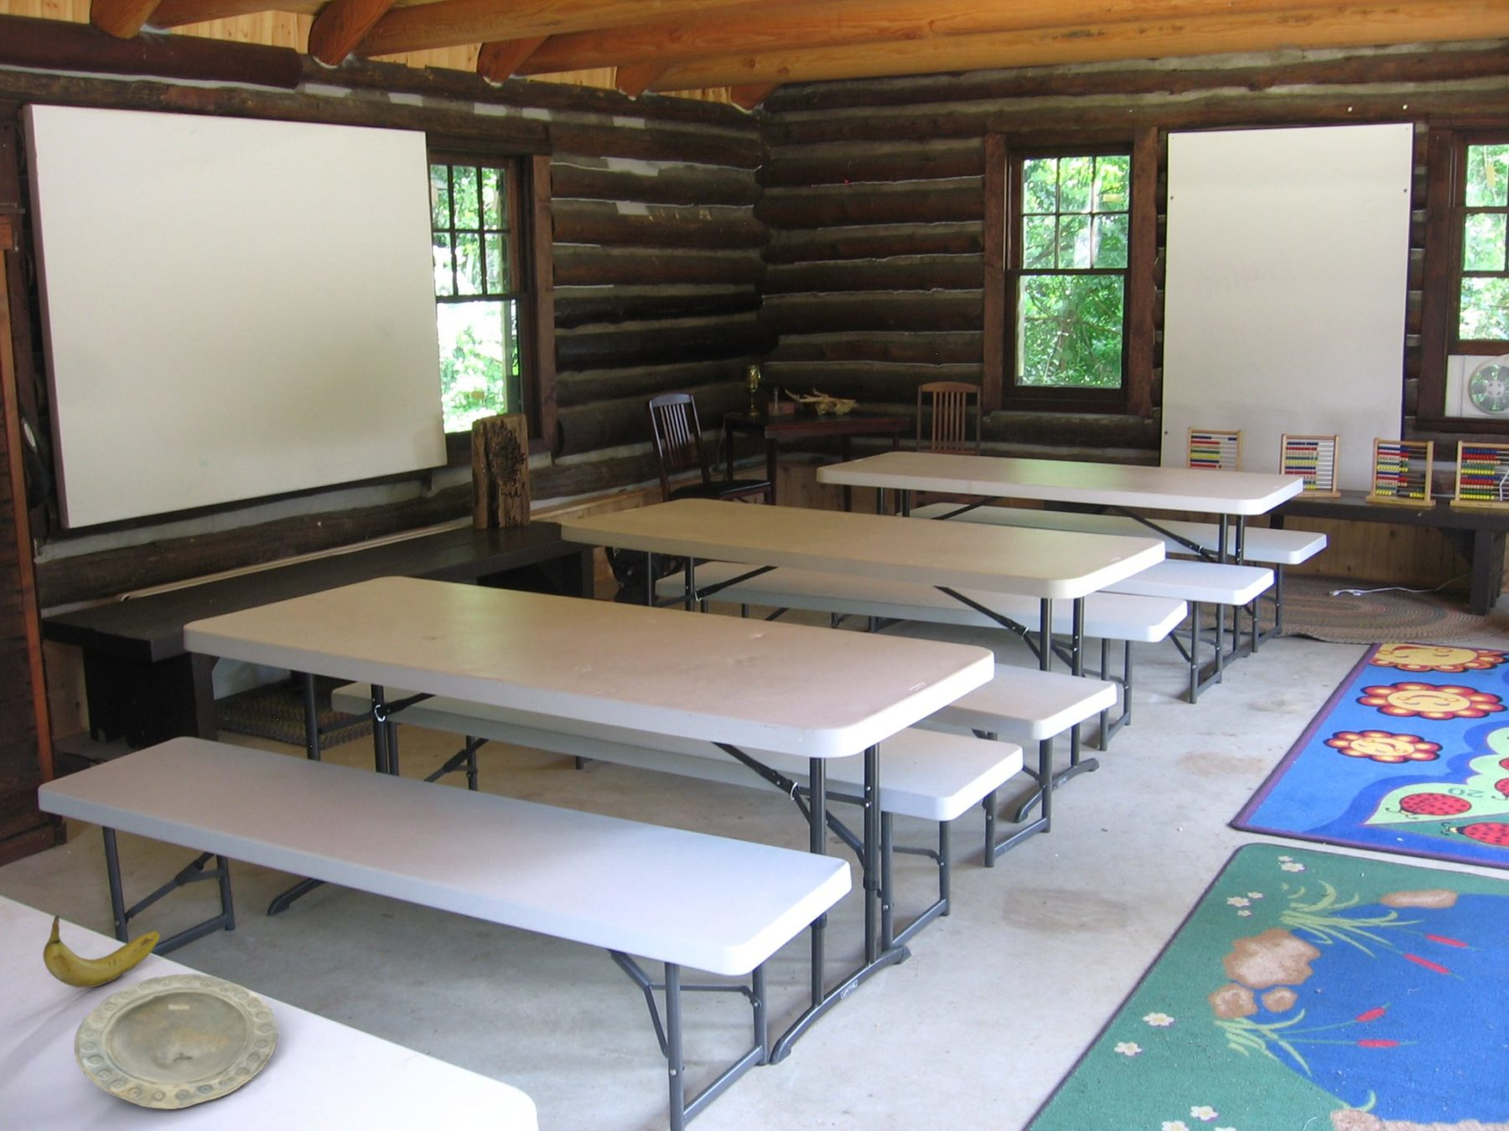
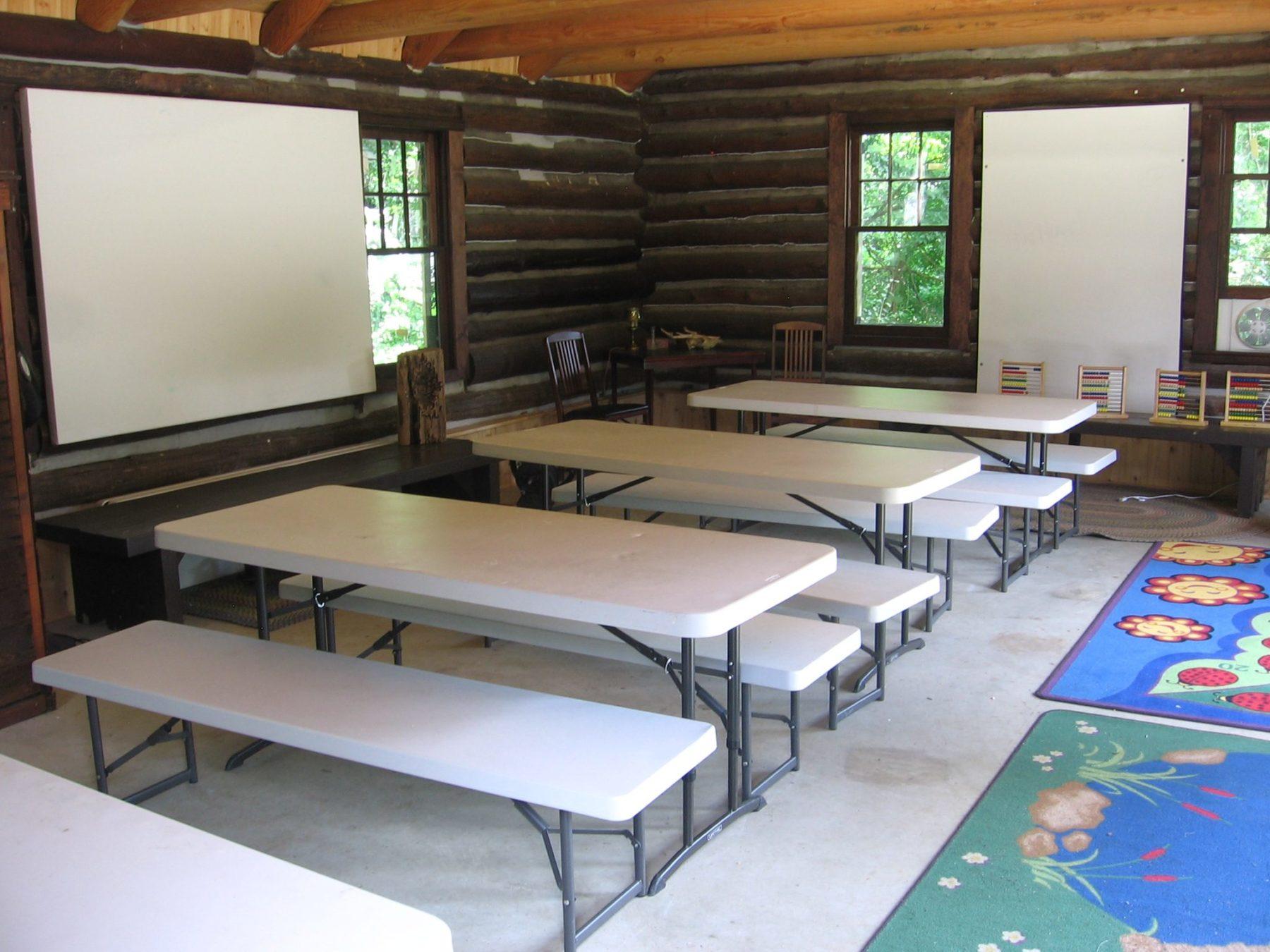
- plate [74,973,278,1110]
- fruit [42,915,160,988]
